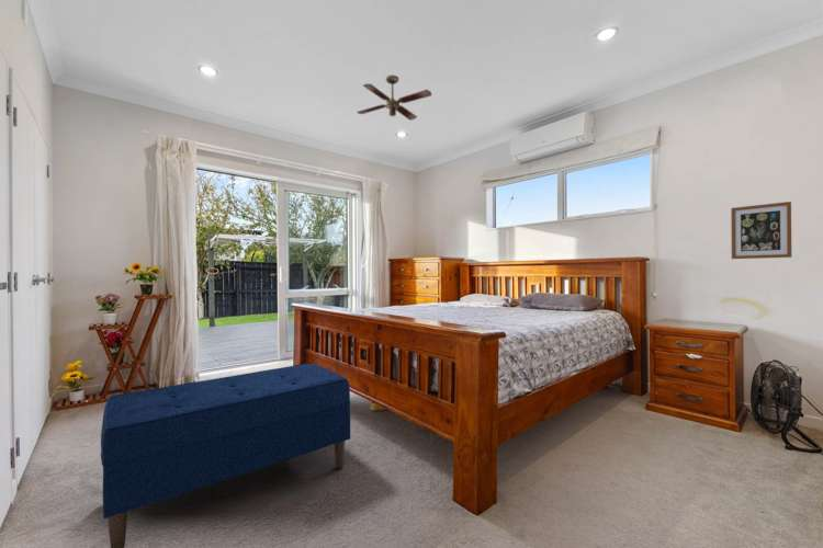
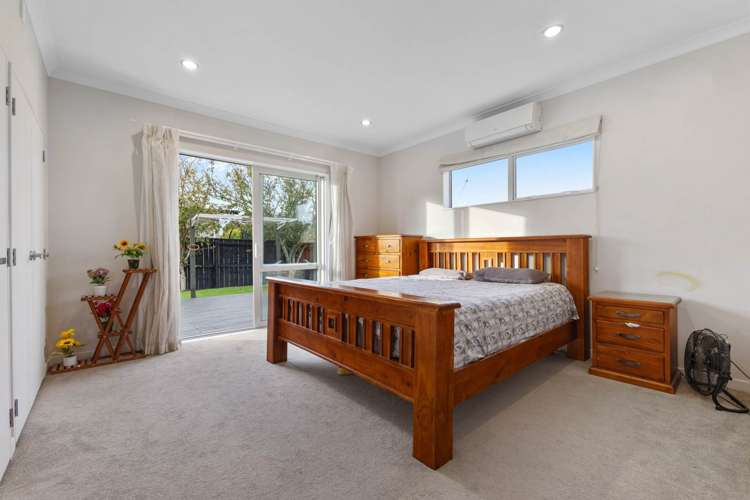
- ceiling fan [356,73,432,122]
- bench [100,362,351,548]
- wall art [730,201,792,260]
